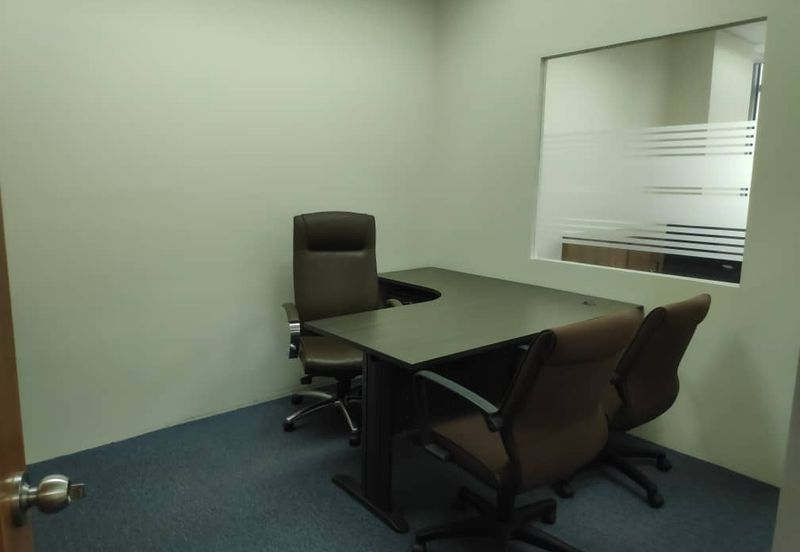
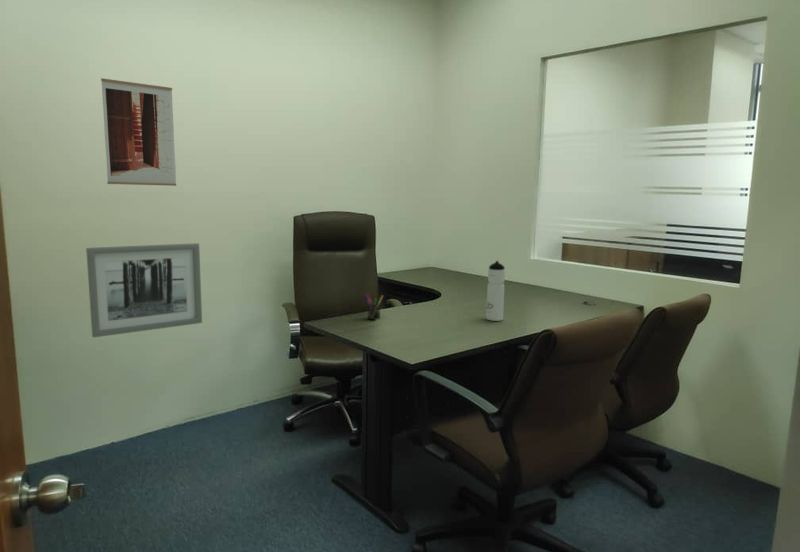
+ pen holder [364,292,384,321]
+ wall art [85,242,203,338]
+ wall art [100,77,177,187]
+ water bottle [485,260,506,322]
